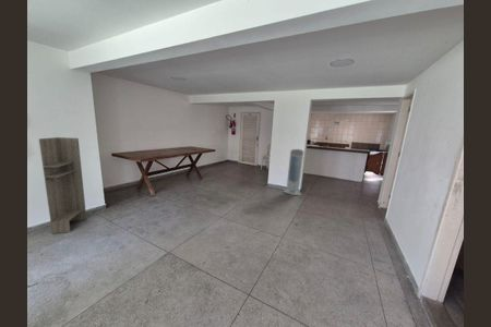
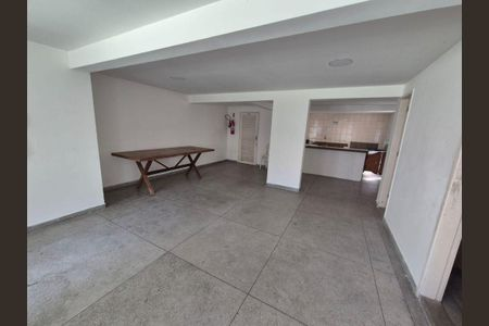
- shelf [38,136,87,235]
- air purifier [282,148,304,196]
